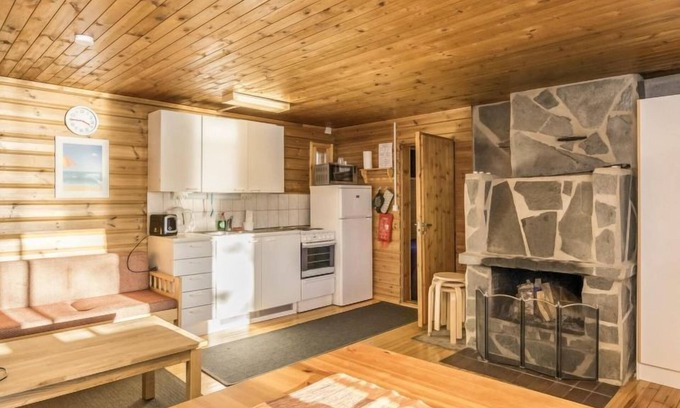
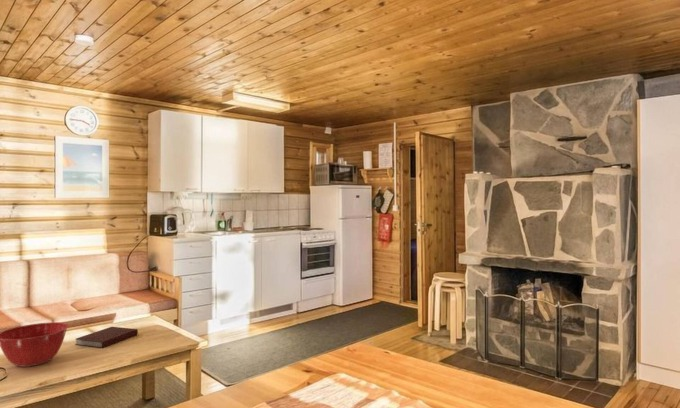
+ mixing bowl [0,321,69,368]
+ notebook [74,326,139,349]
